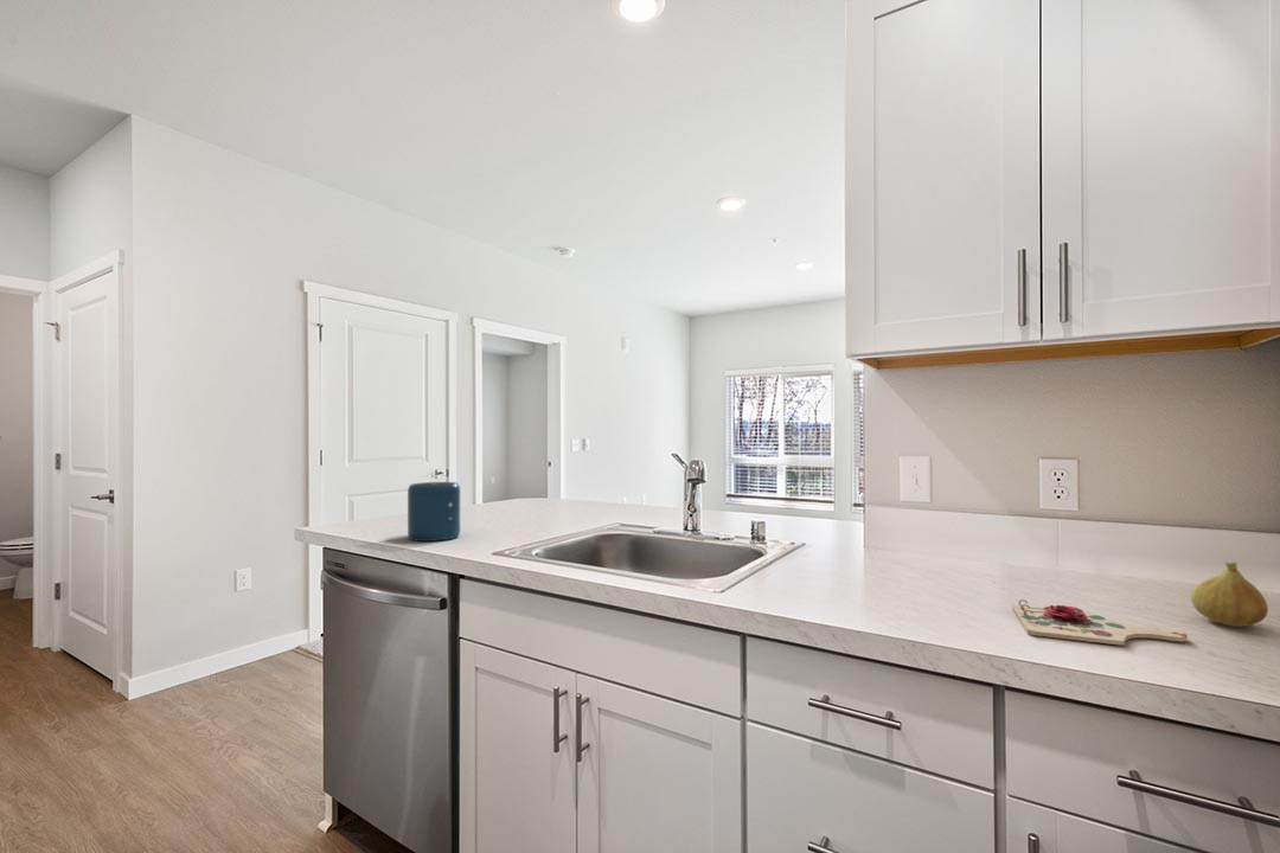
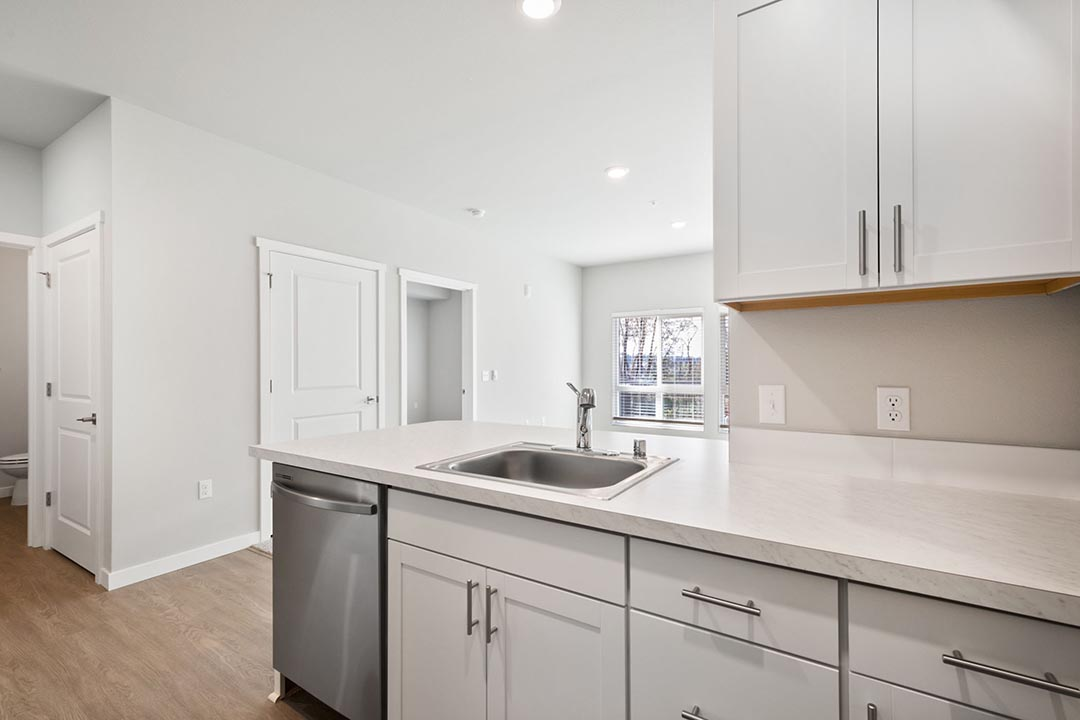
- cutting board [1011,598,1189,646]
- speaker [407,481,461,543]
- fruit [1190,562,1269,628]
